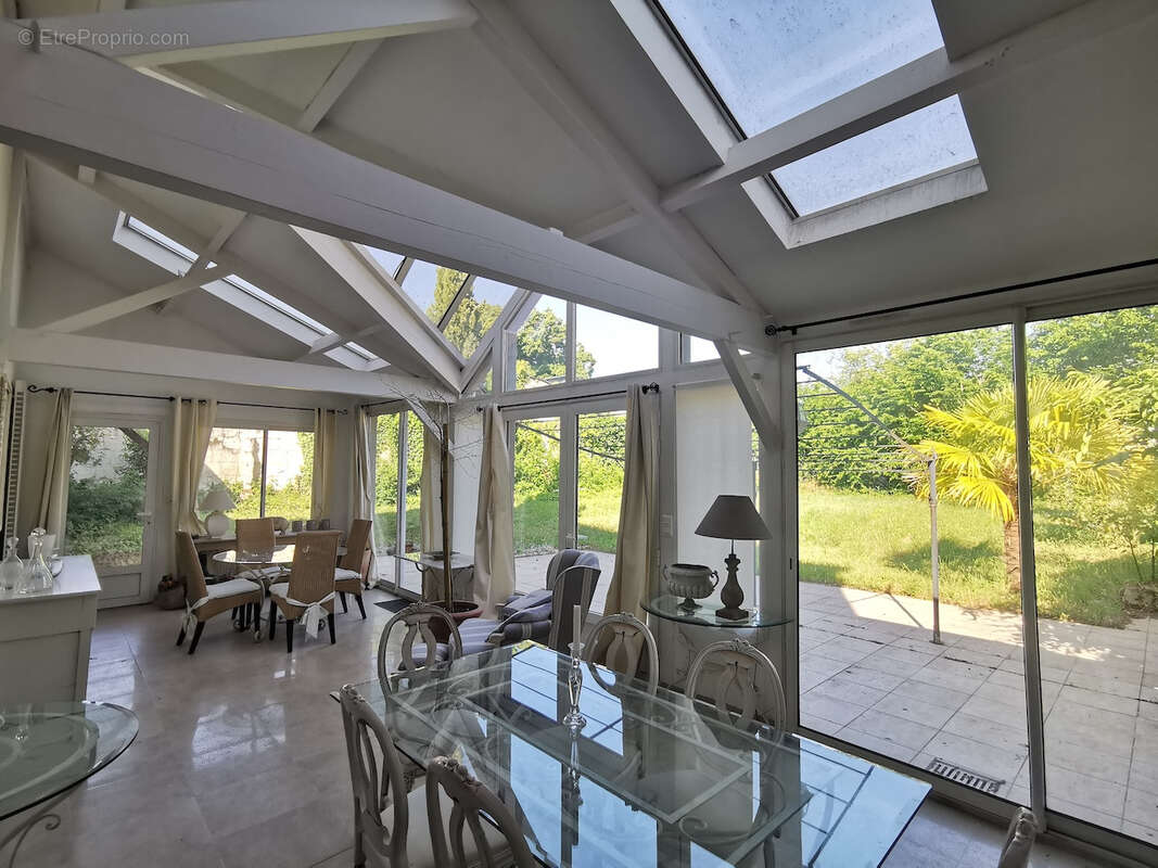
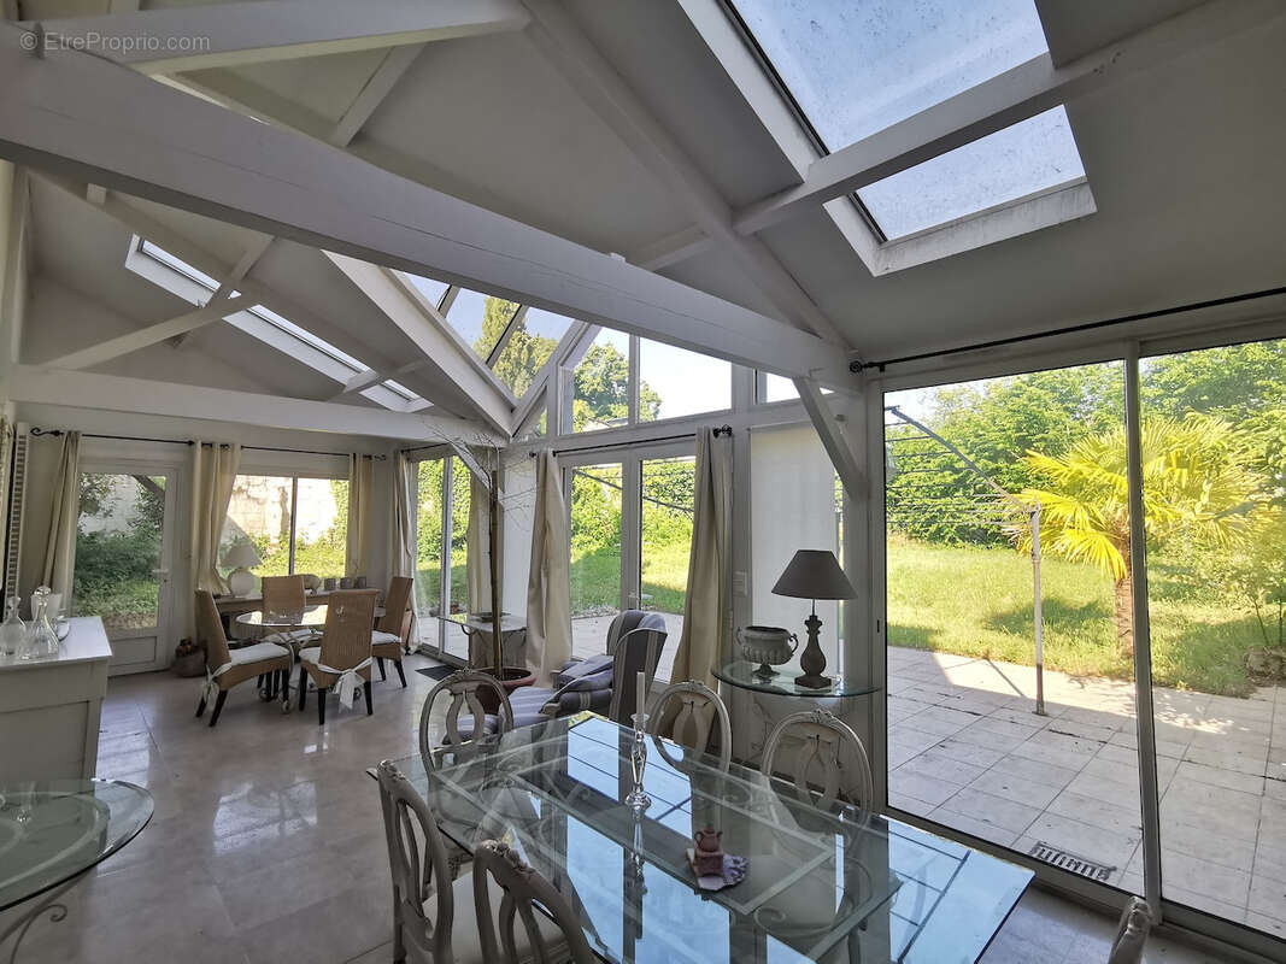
+ teapot [685,824,748,892]
